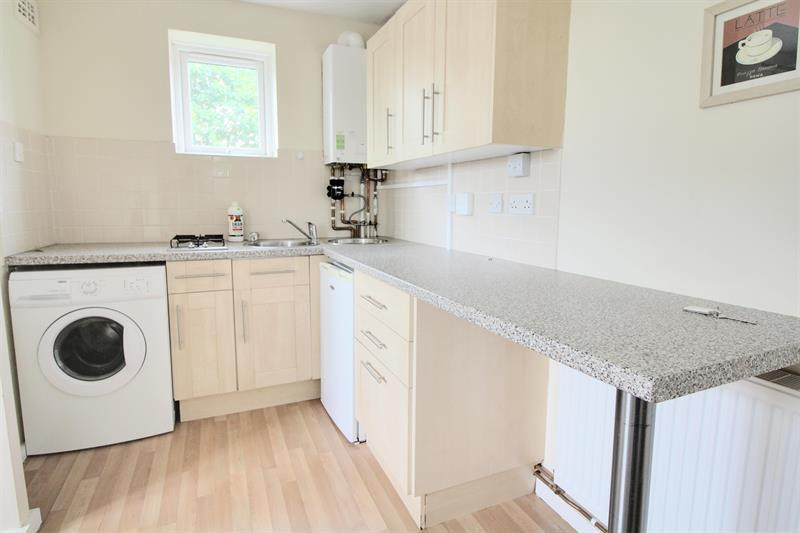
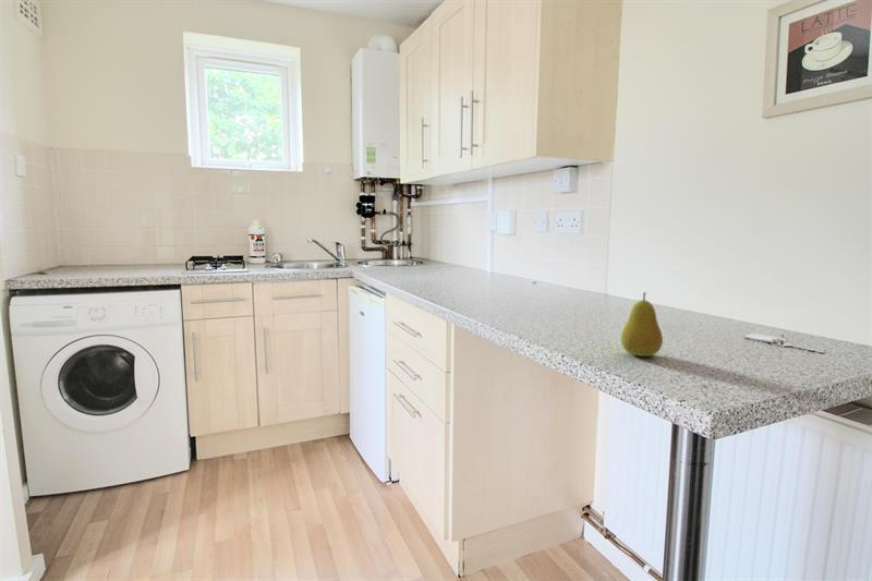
+ fruit [620,291,664,358]
